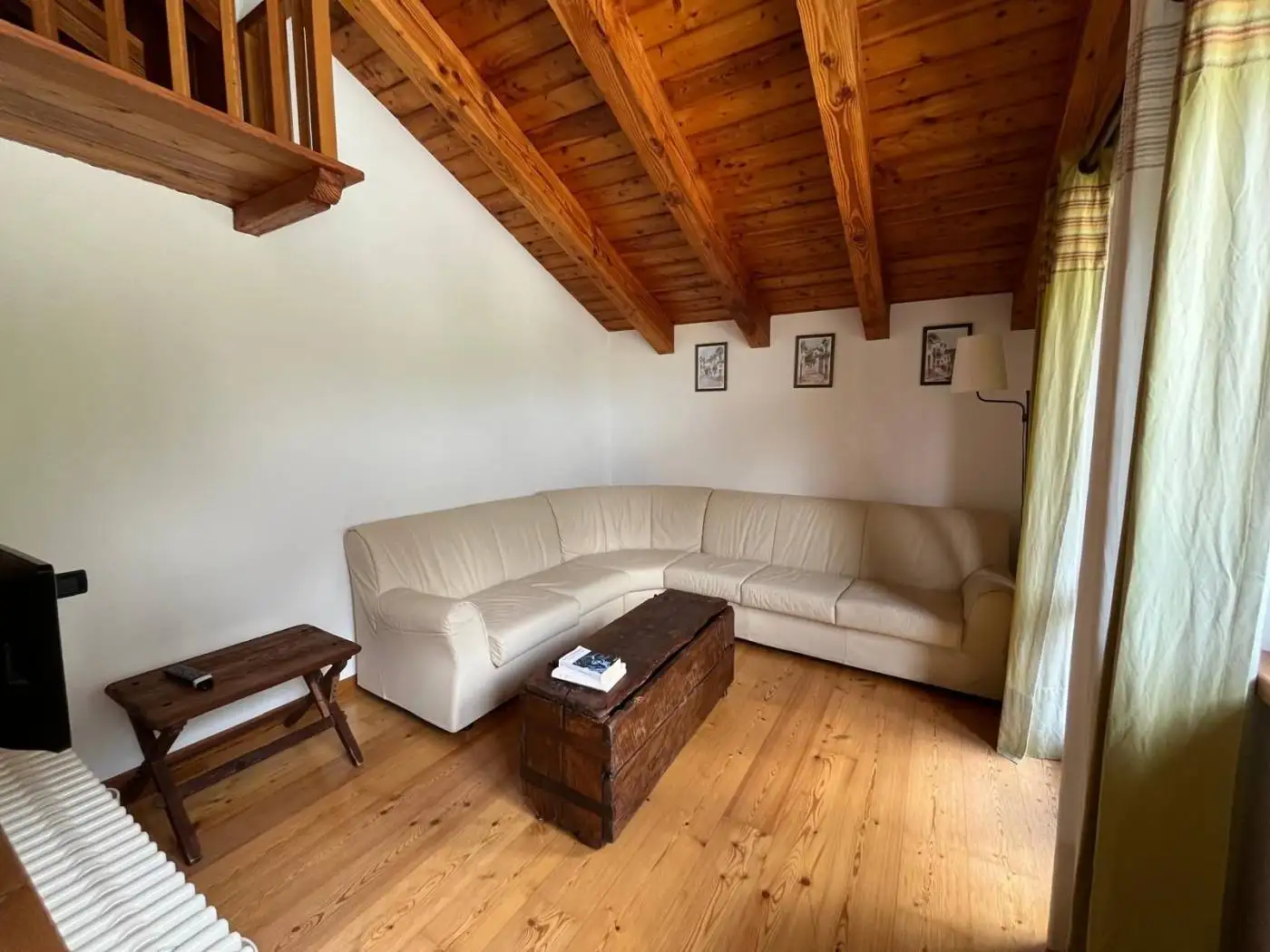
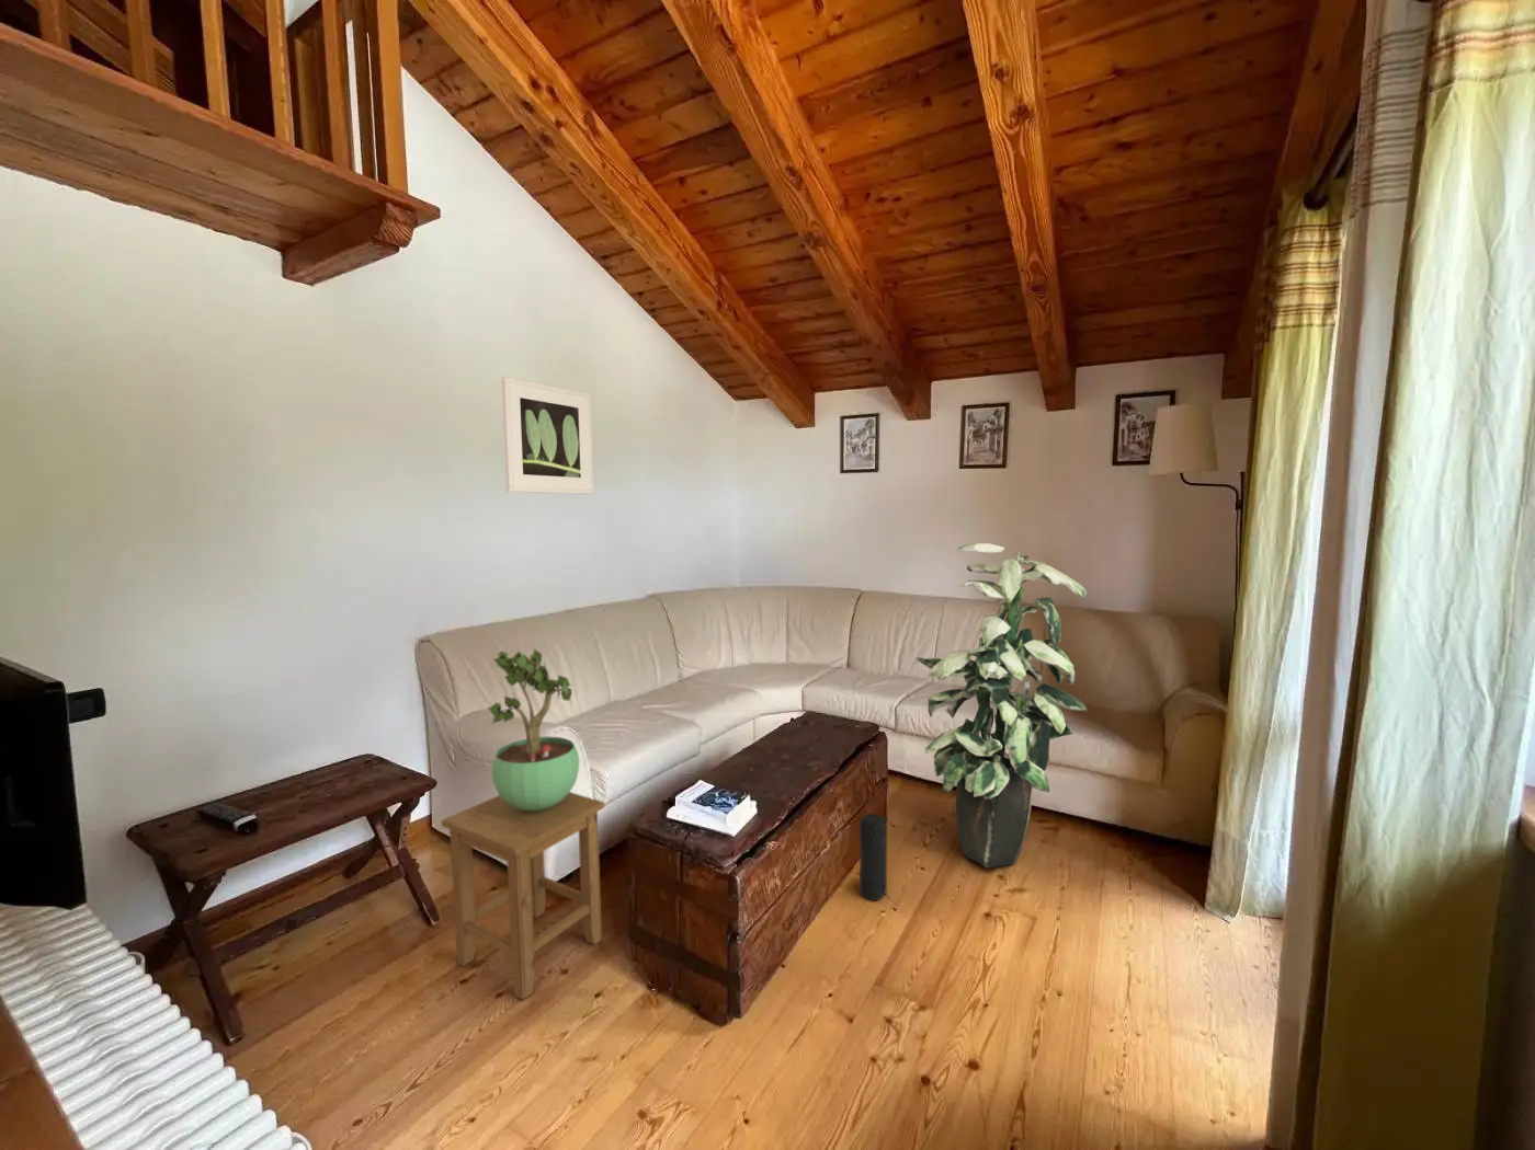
+ indoor plant [915,542,1089,869]
+ stool [440,791,606,1001]
+ potted plant [487,649,580,812]
+ speaker [858,812,888,901]
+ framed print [502,376,595,495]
